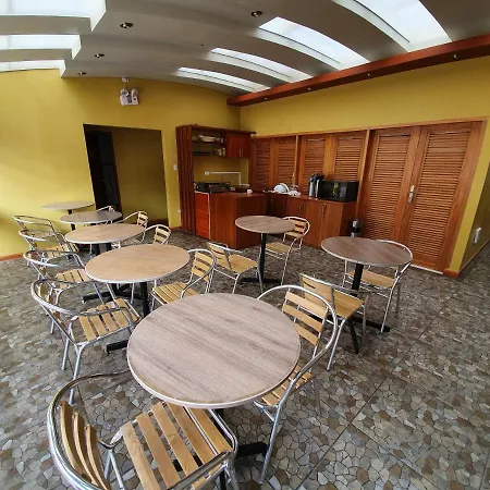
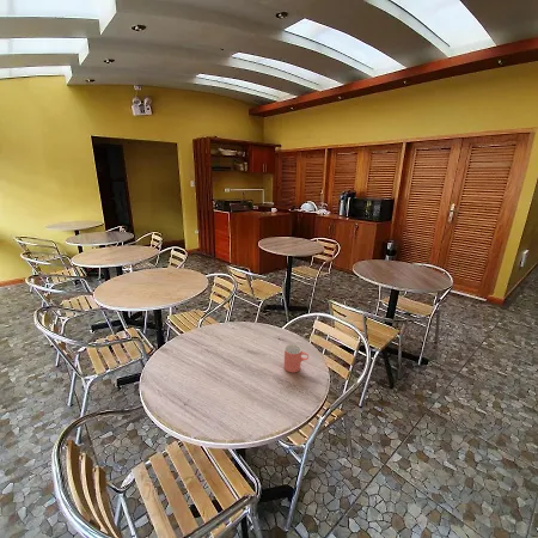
+ cup [283,343,310,374]
